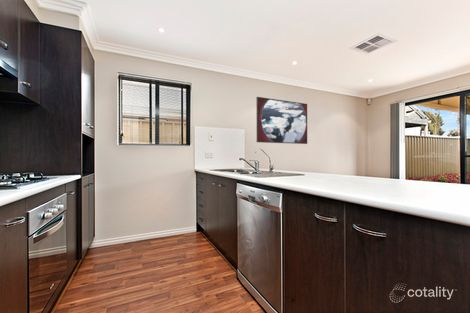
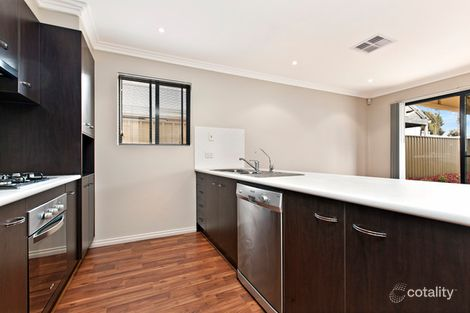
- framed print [255,96,308,145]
